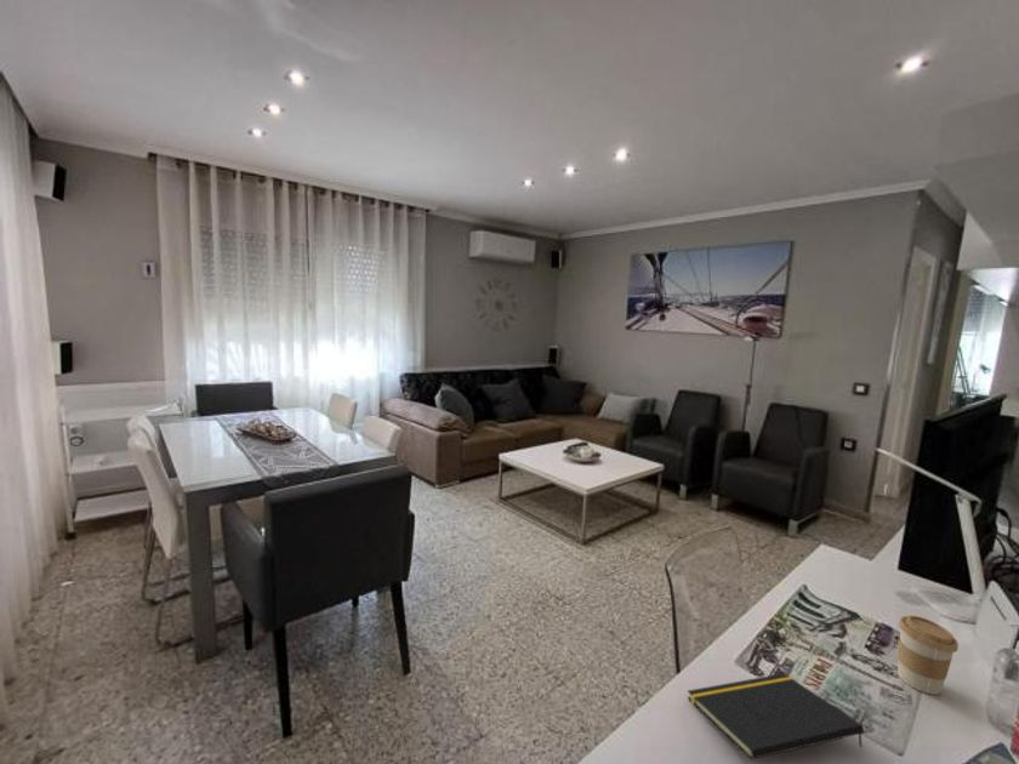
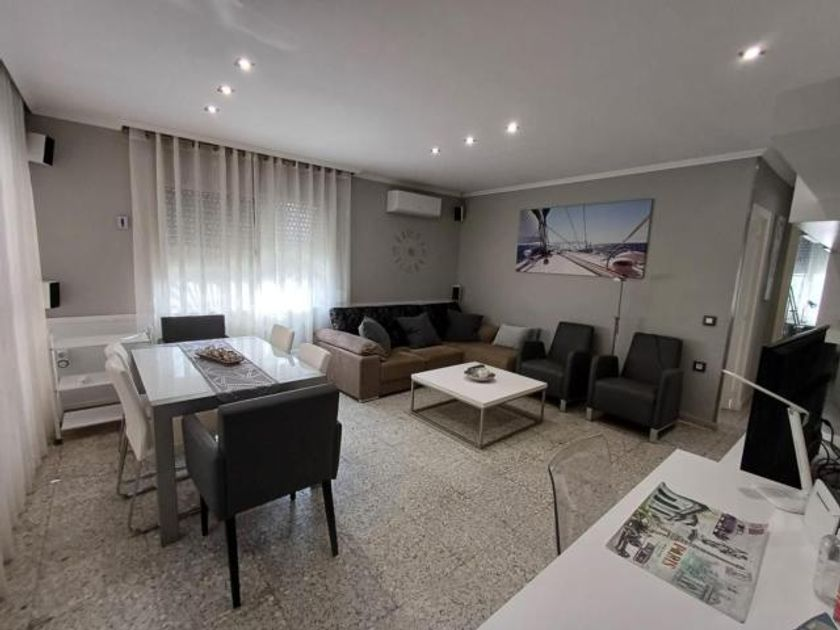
- coffee cup [896,614,960,696]
- notepad [687,672,865,760]
